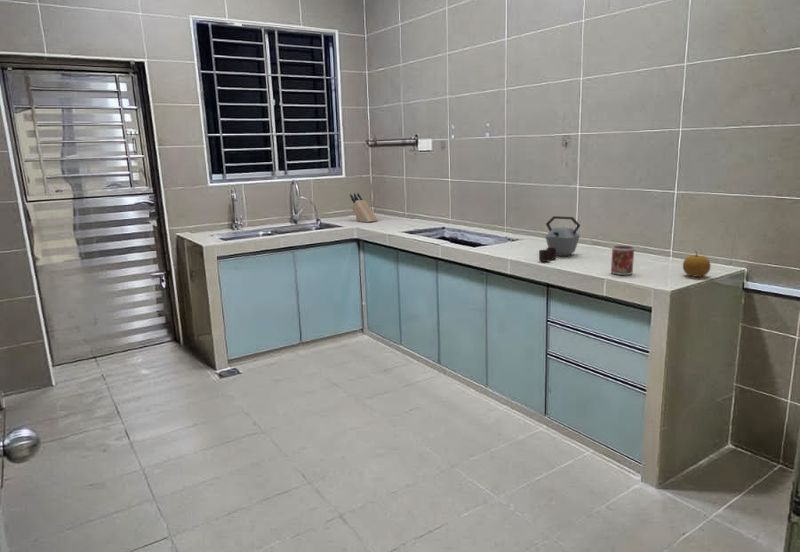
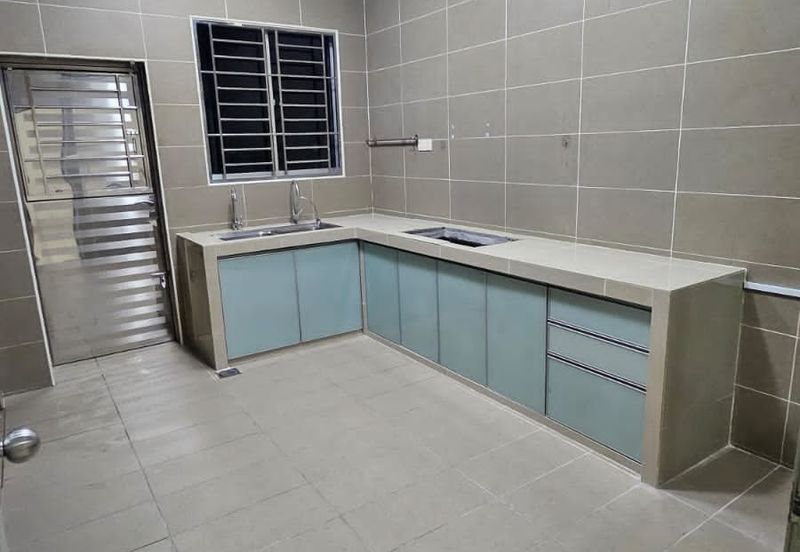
- fruit [682,250,712,278]
- kettle [538,215,581,263]
- mug [610,245,635,276]
- knife block [349,192,379,223]
